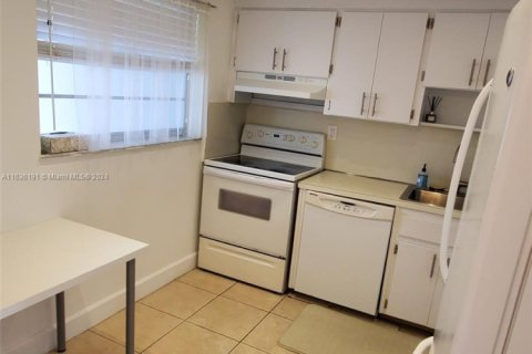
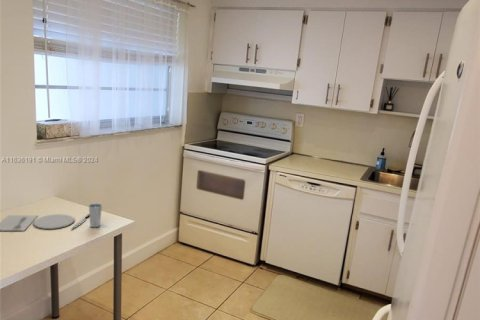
+ placemat [0,203,103,231]
